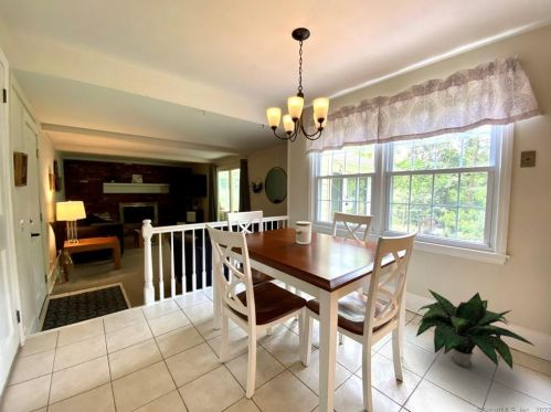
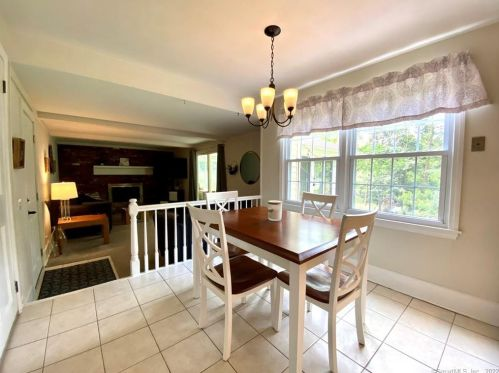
- potted plant [415,288,537,370]
